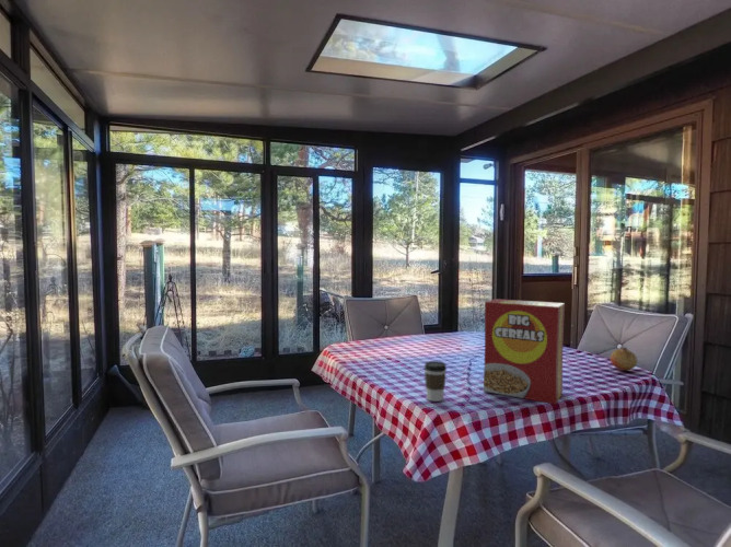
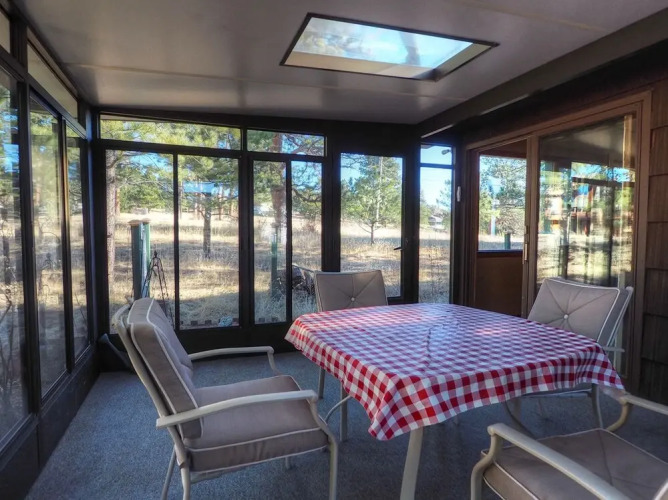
- fruit [610,346,638,372]
- coffee cup [423,360,448,403]
- cereal box [483,298,566,406]
